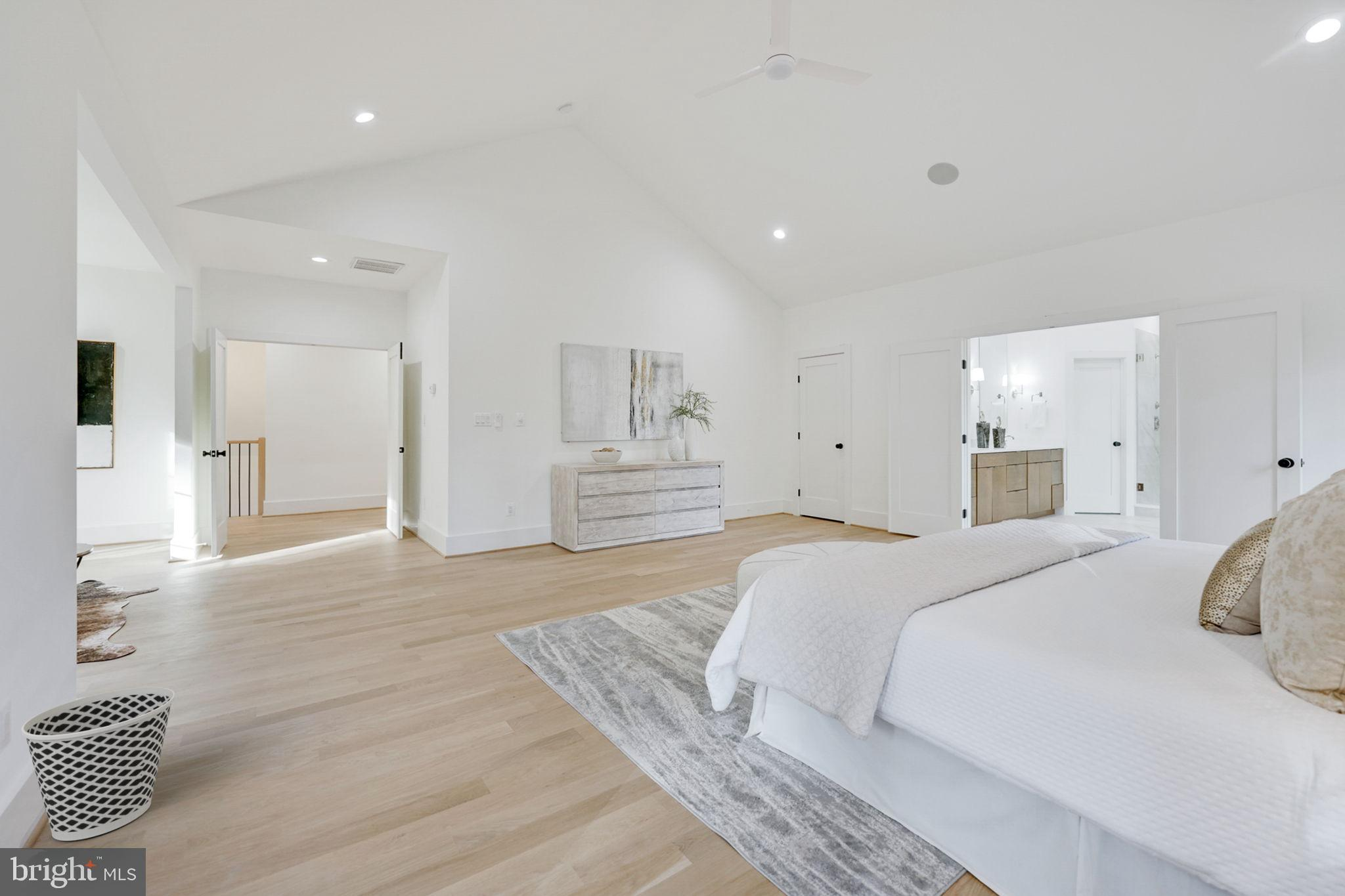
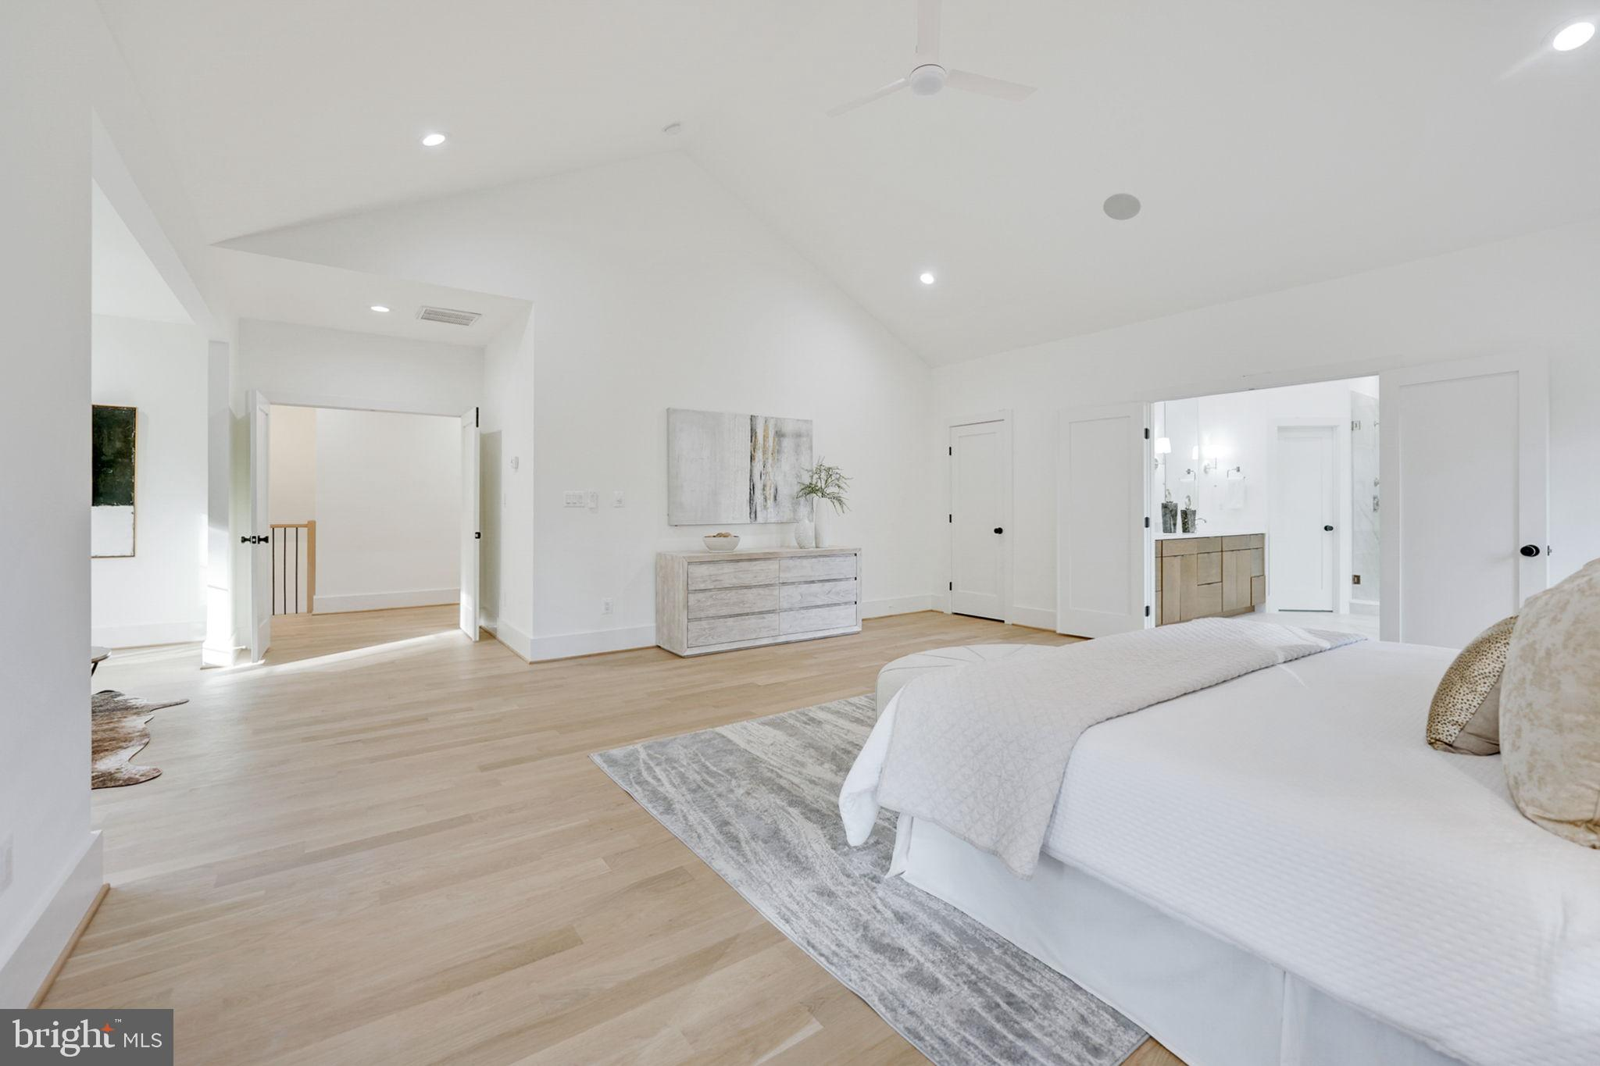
- wastebasket [20,686,175,842]
